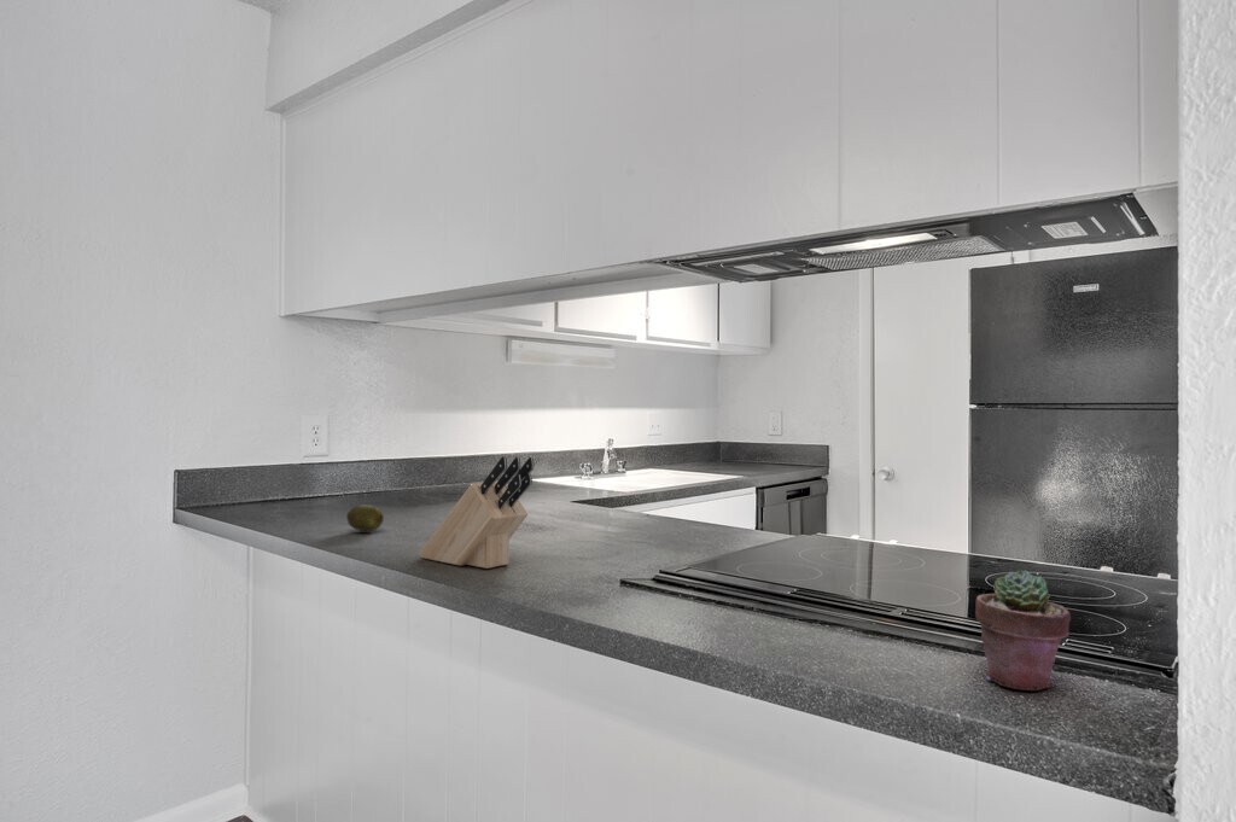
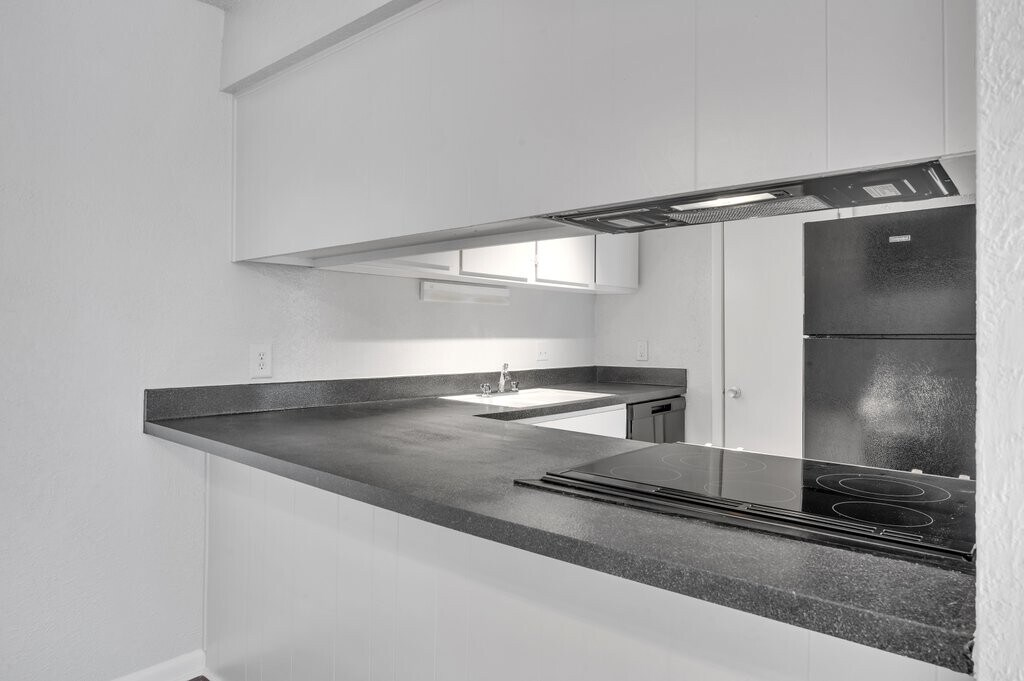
- fruit [345,503,385,532]
- knife block [418,455,535,570]
- potted succulent [974,569,1072,692]
